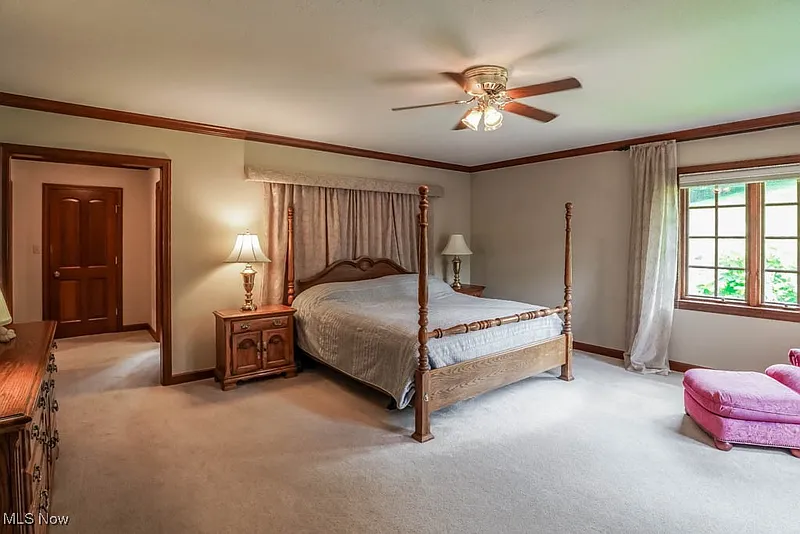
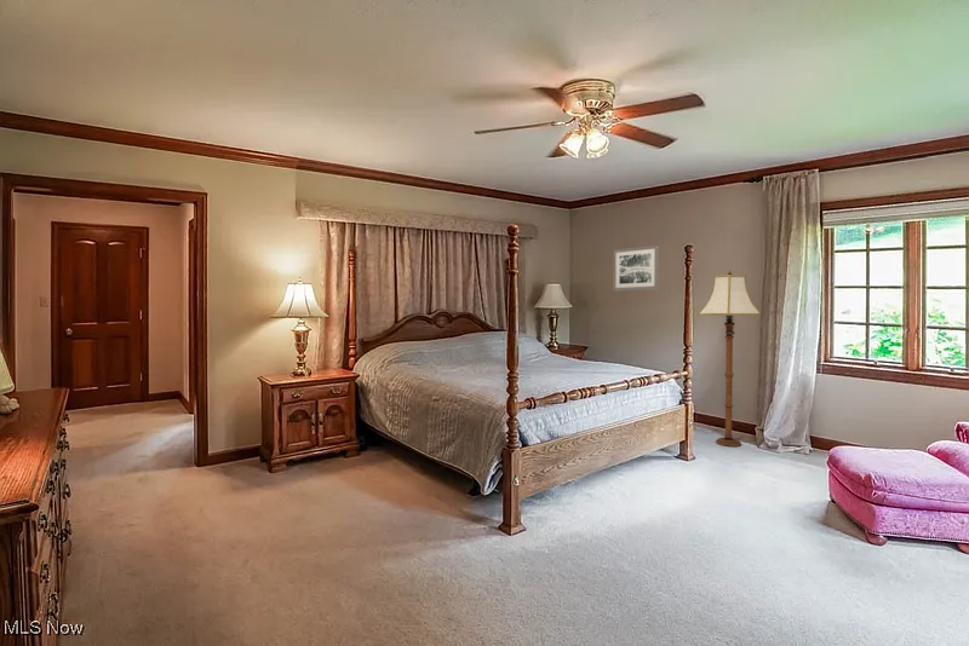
+ floor lamp [696,269,763,448]
+ wall art [612,244,660,292]
